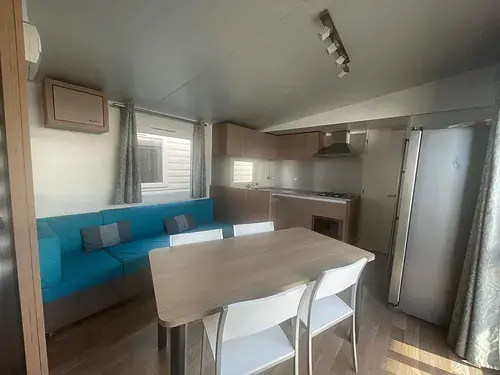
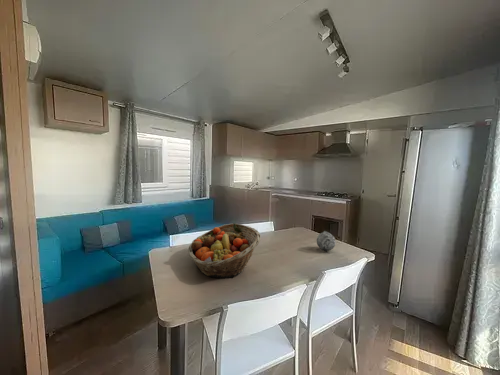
+ fruit basket [187,222,262,279]
+ decorative ball [316,230,337,252]
